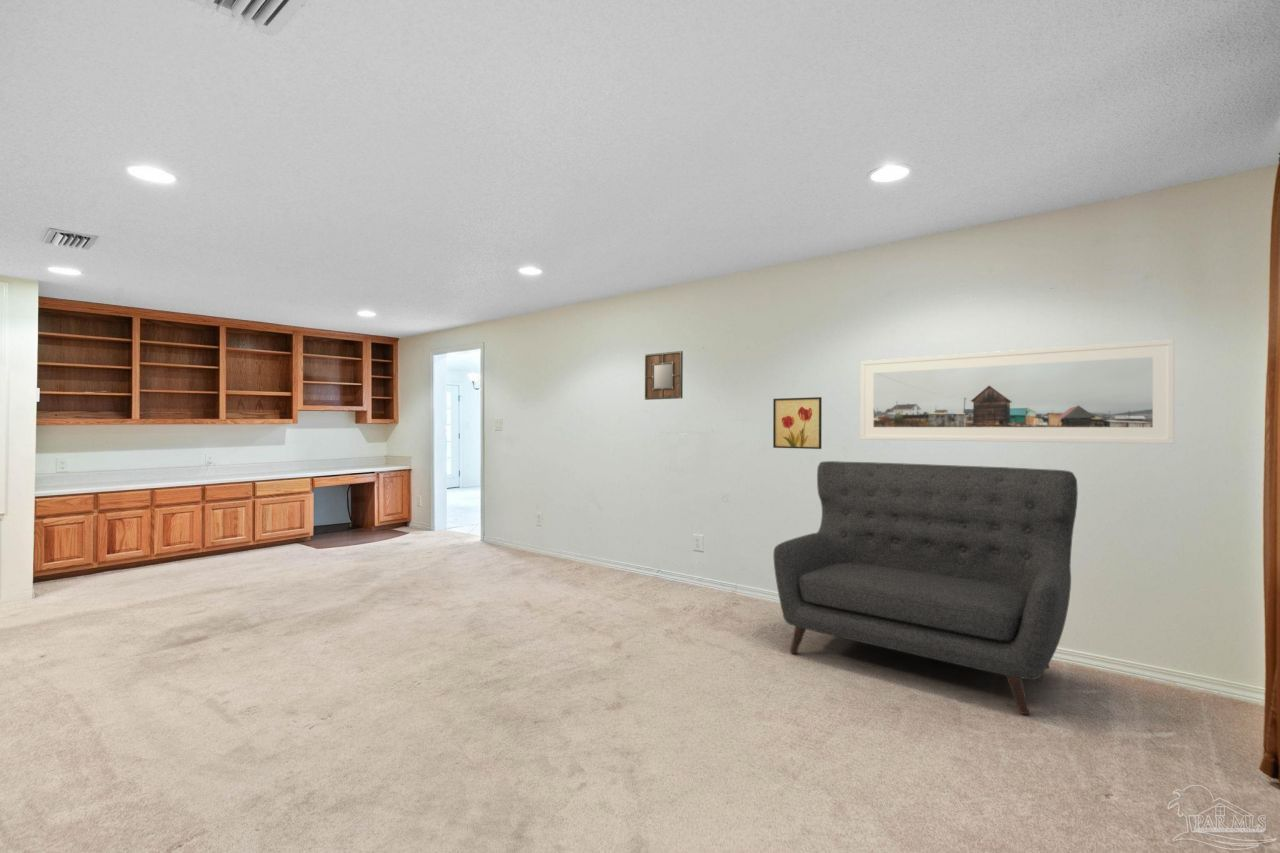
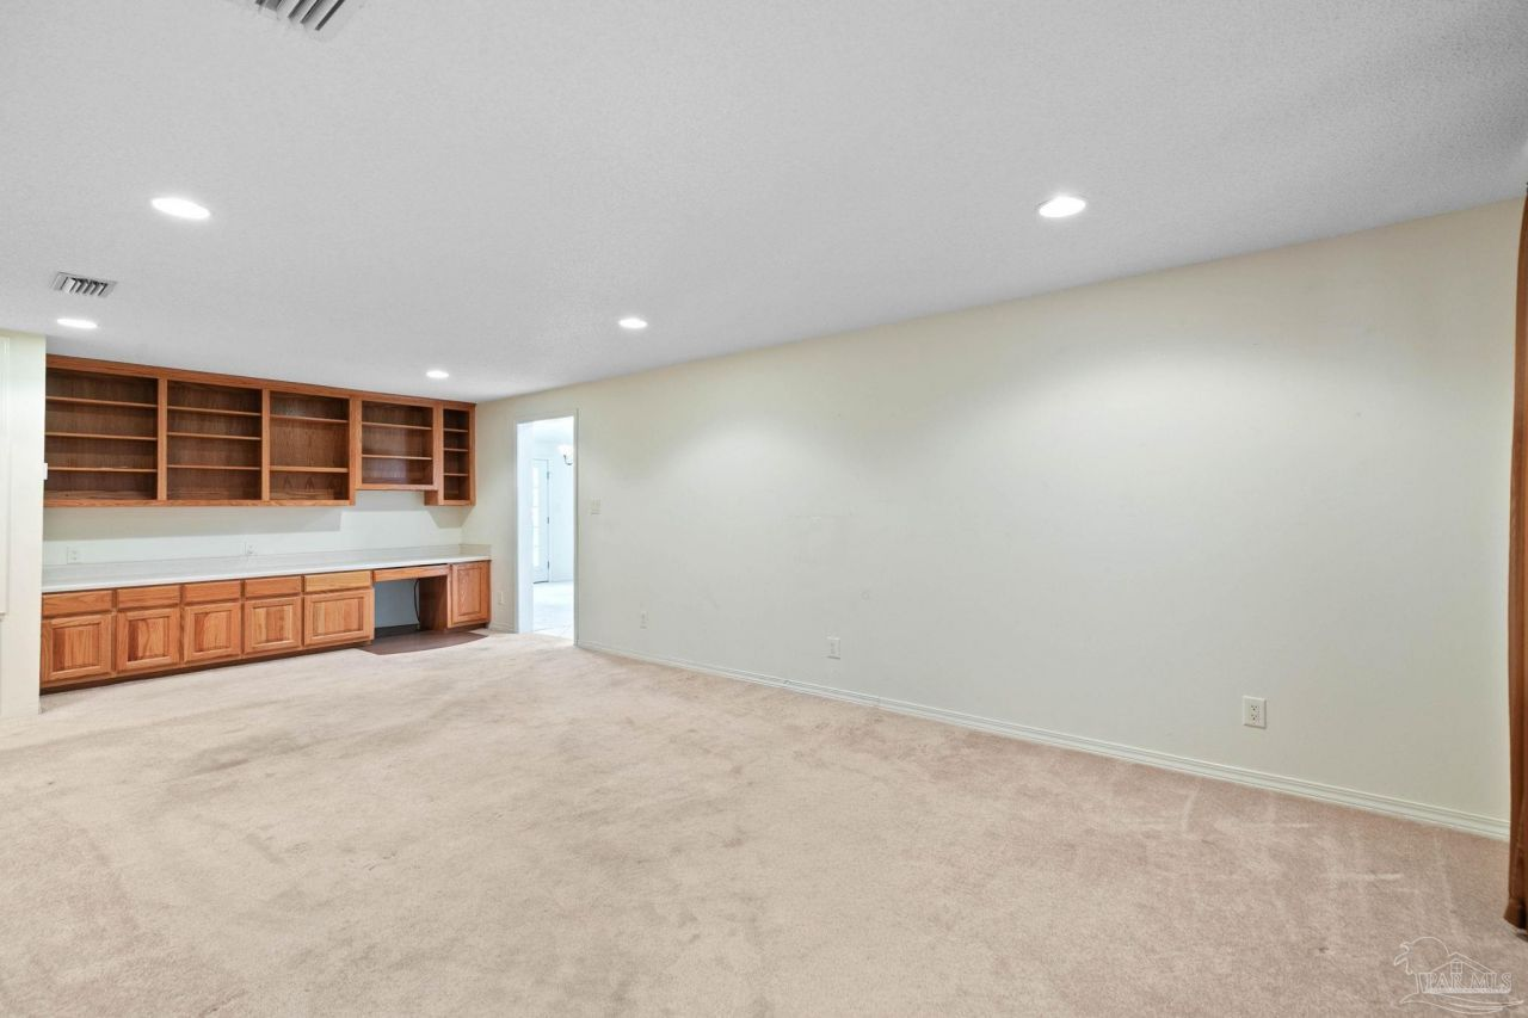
- home mirror [644,350,684,401]
- wall art [772,396,823,450]
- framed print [860,338,1175,445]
- sofa [772,460,1079,715]
